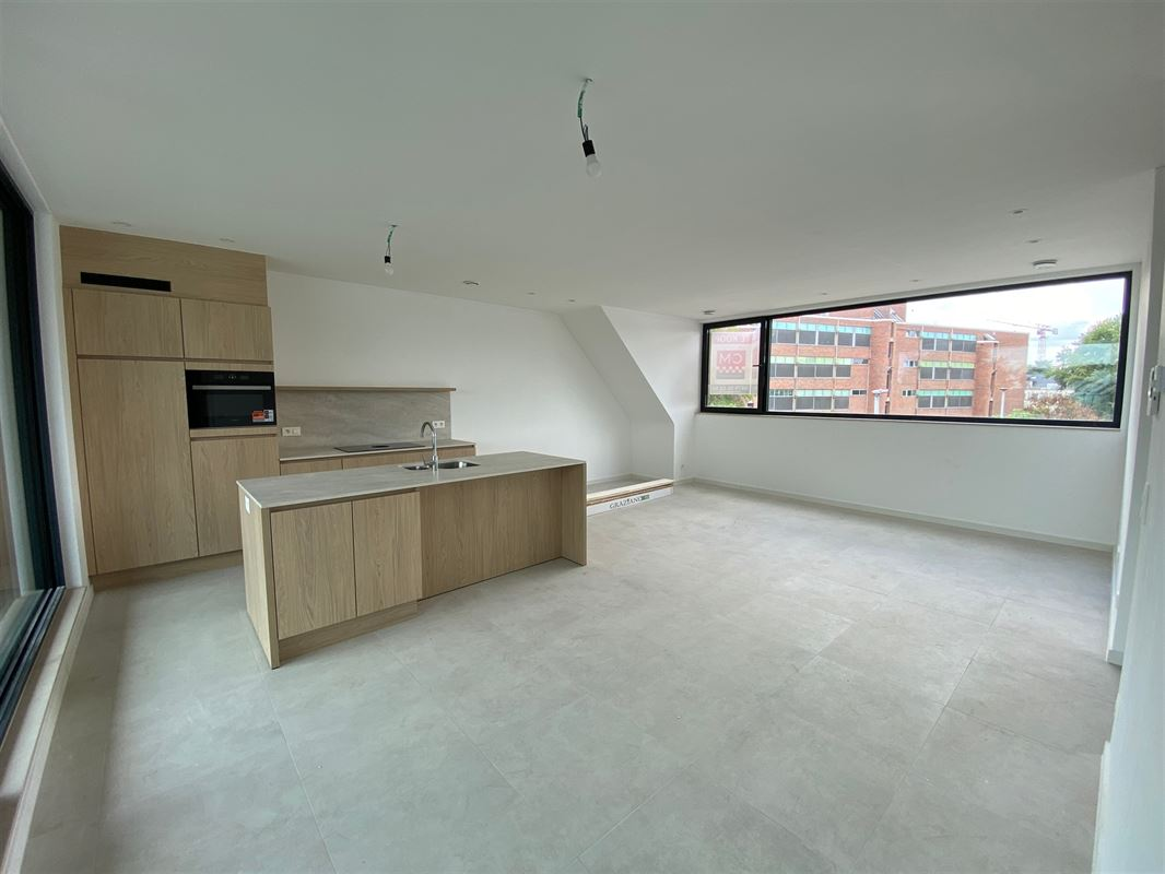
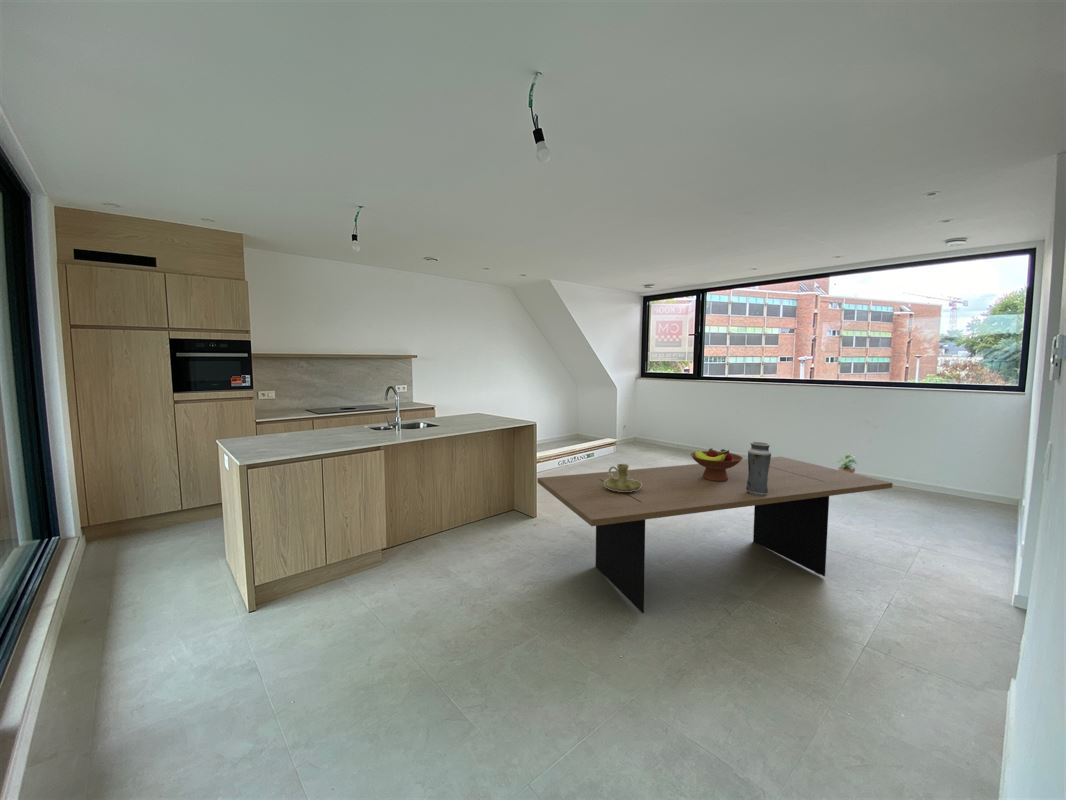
+ candle holder [604,463,642,492]
+ fruit bowl [689,447,744,481]
+ dining table [536,456,894,614]
+ potted plant [831,454,858,474]
+ vase [746,441,772,496]
